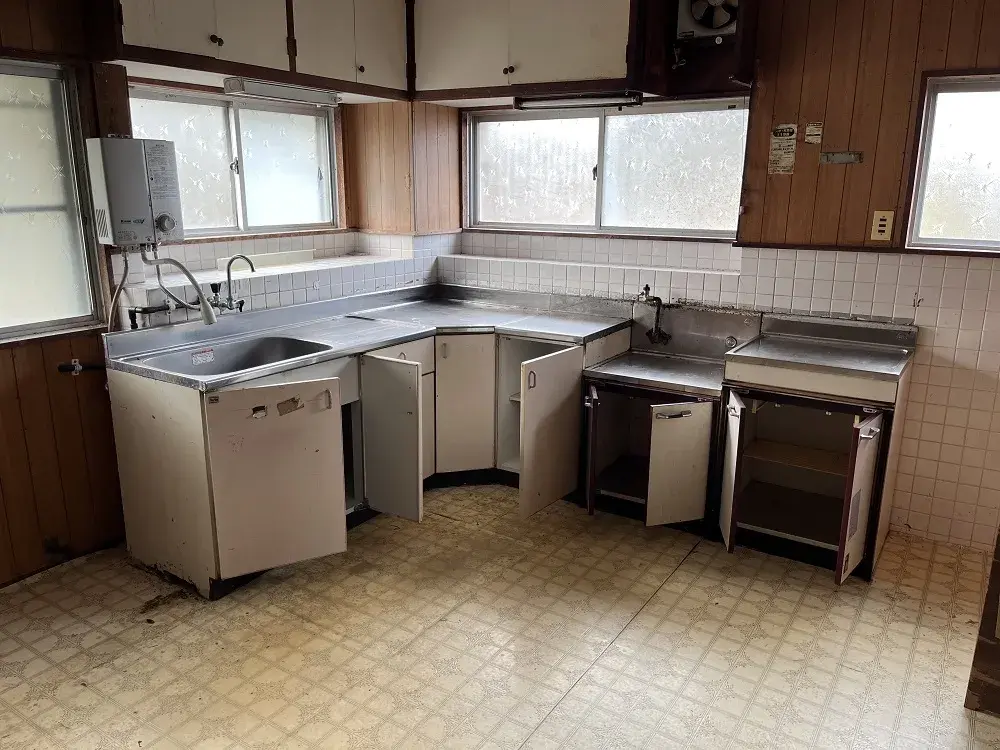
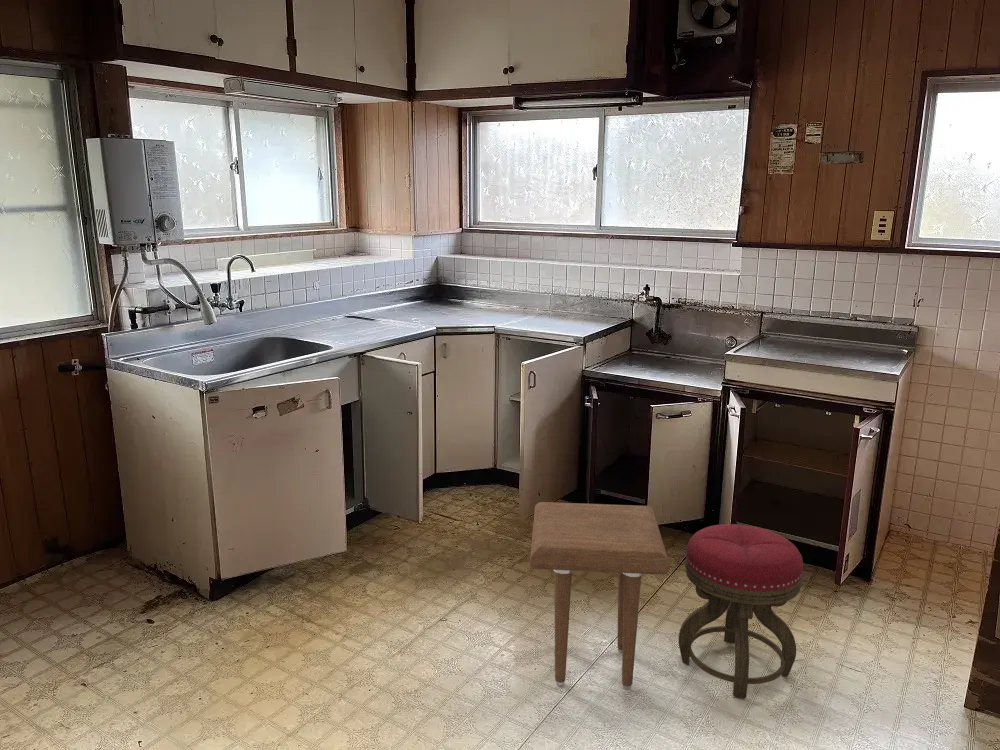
+ stool [678,523,804,700]
+ side table [529,501,671,691]
